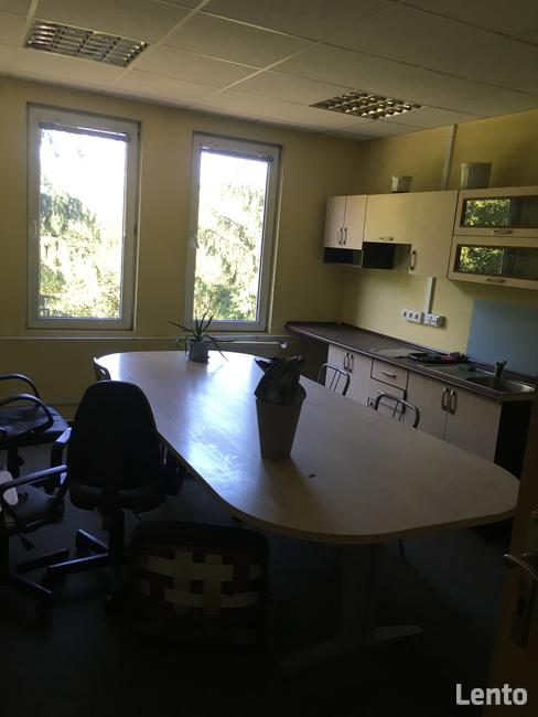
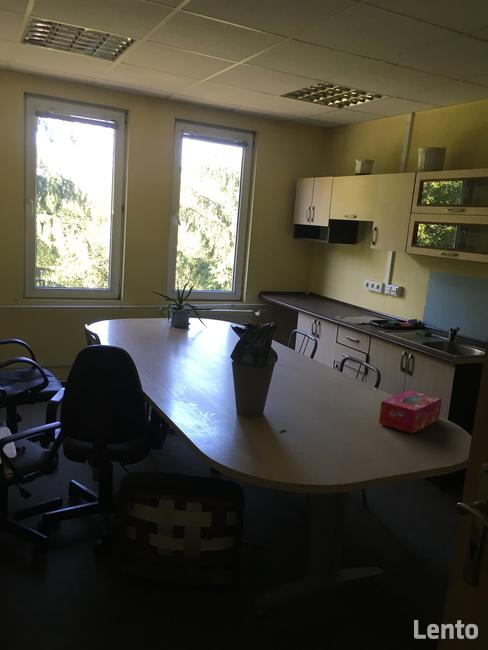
+ tissue box [378,389,443,435]
